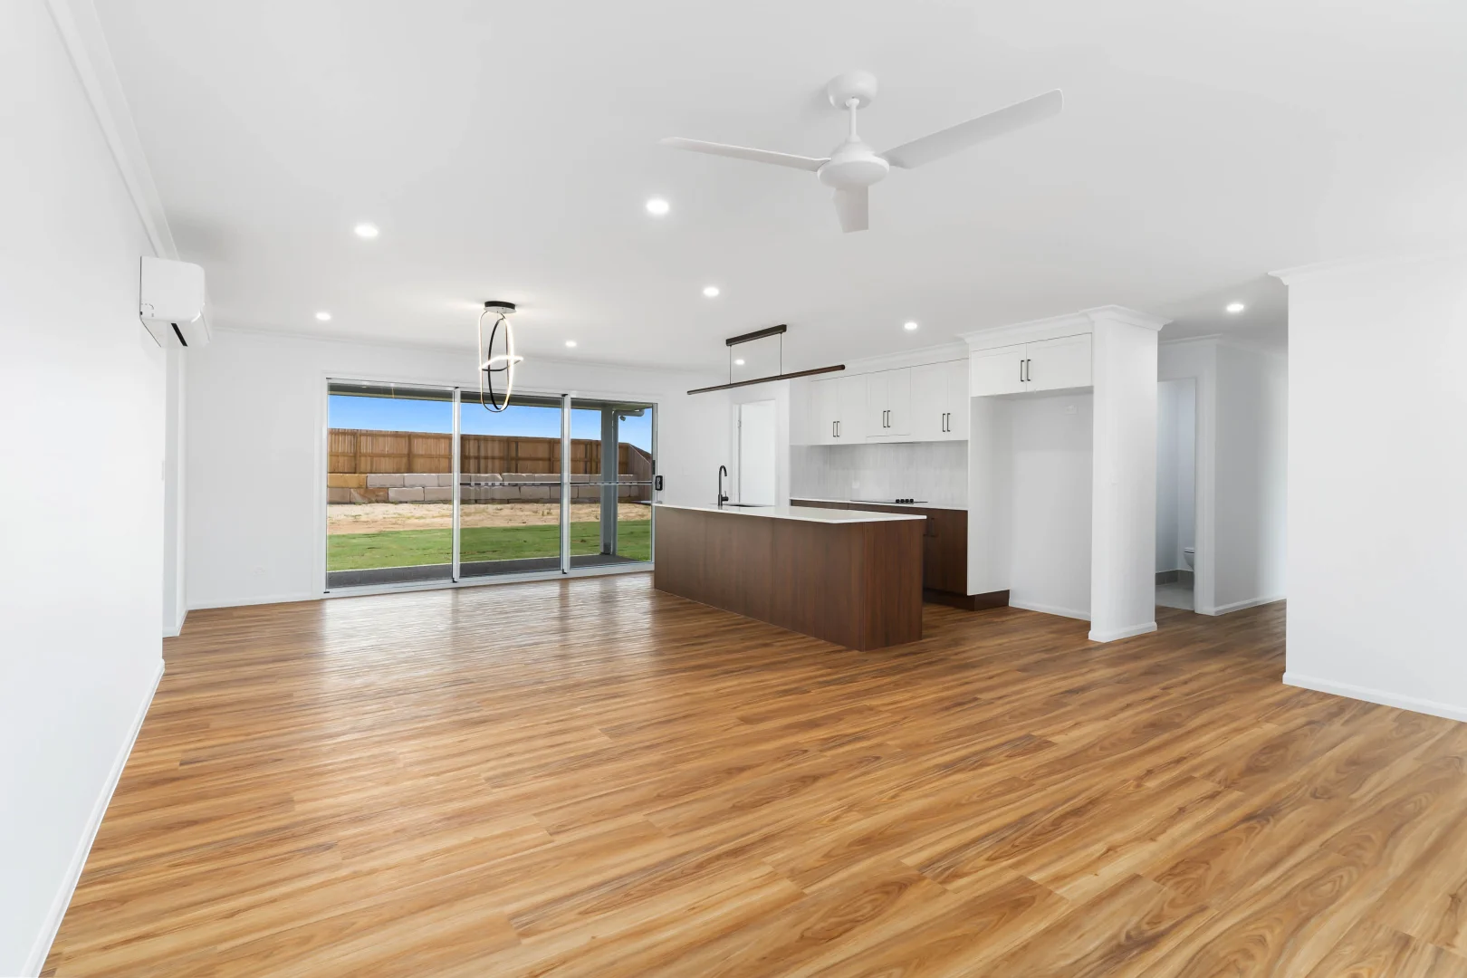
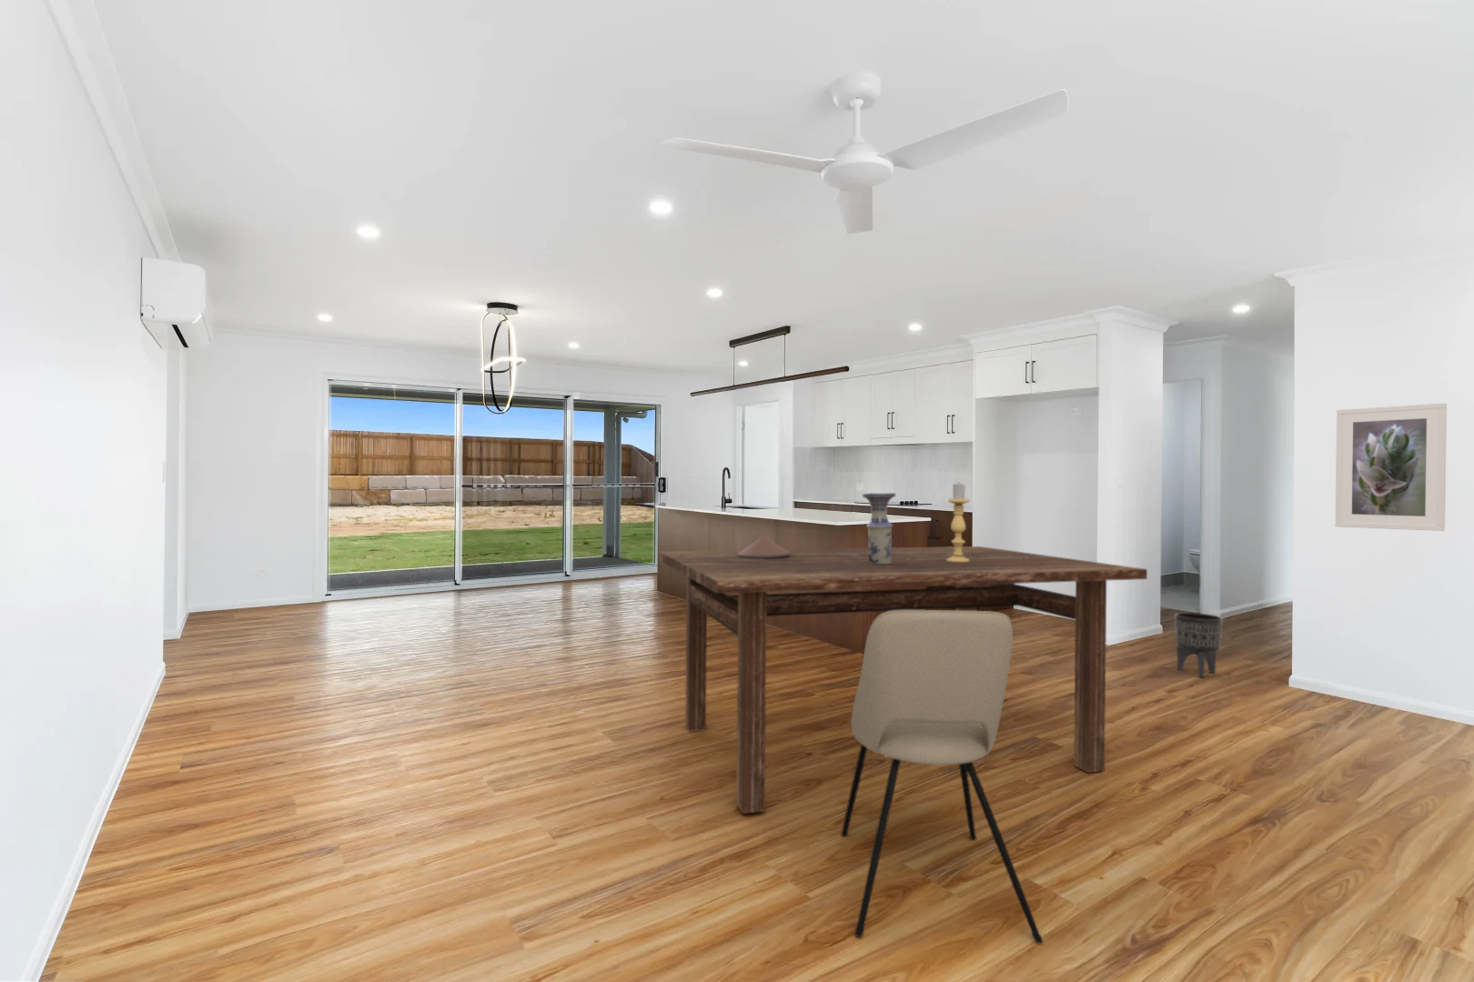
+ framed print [1334,403,1448,532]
+ candle holder [948,483,970,563]
+ planter [1173,612,1224,678]
+ dining chair [840,609,1044,944]
+ dining table [658,546,1148,814]
+ decorative bowl [737,536,791,558]
+ vase [862,492,897,563]
